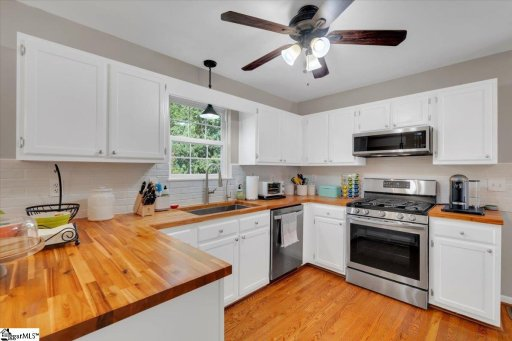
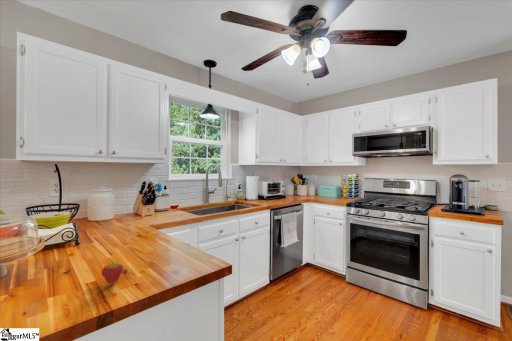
+ fruit [100,262,124,285]
